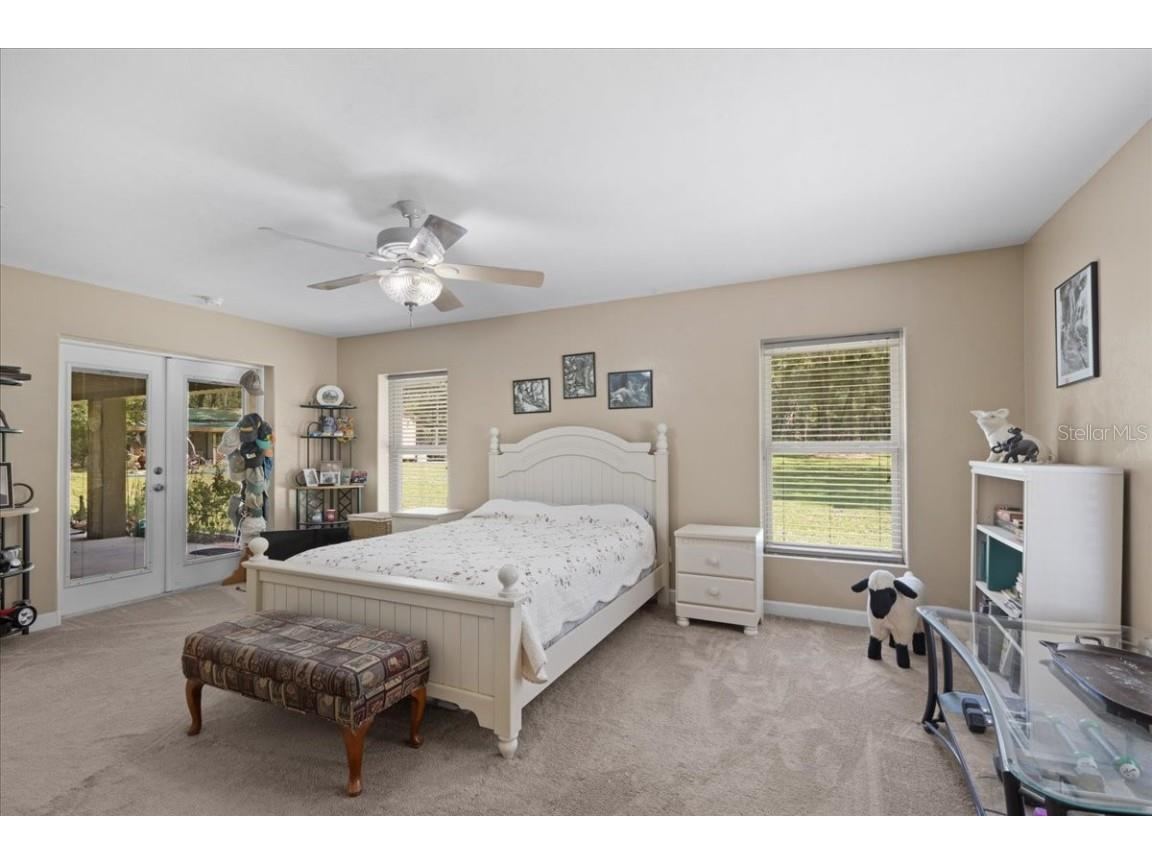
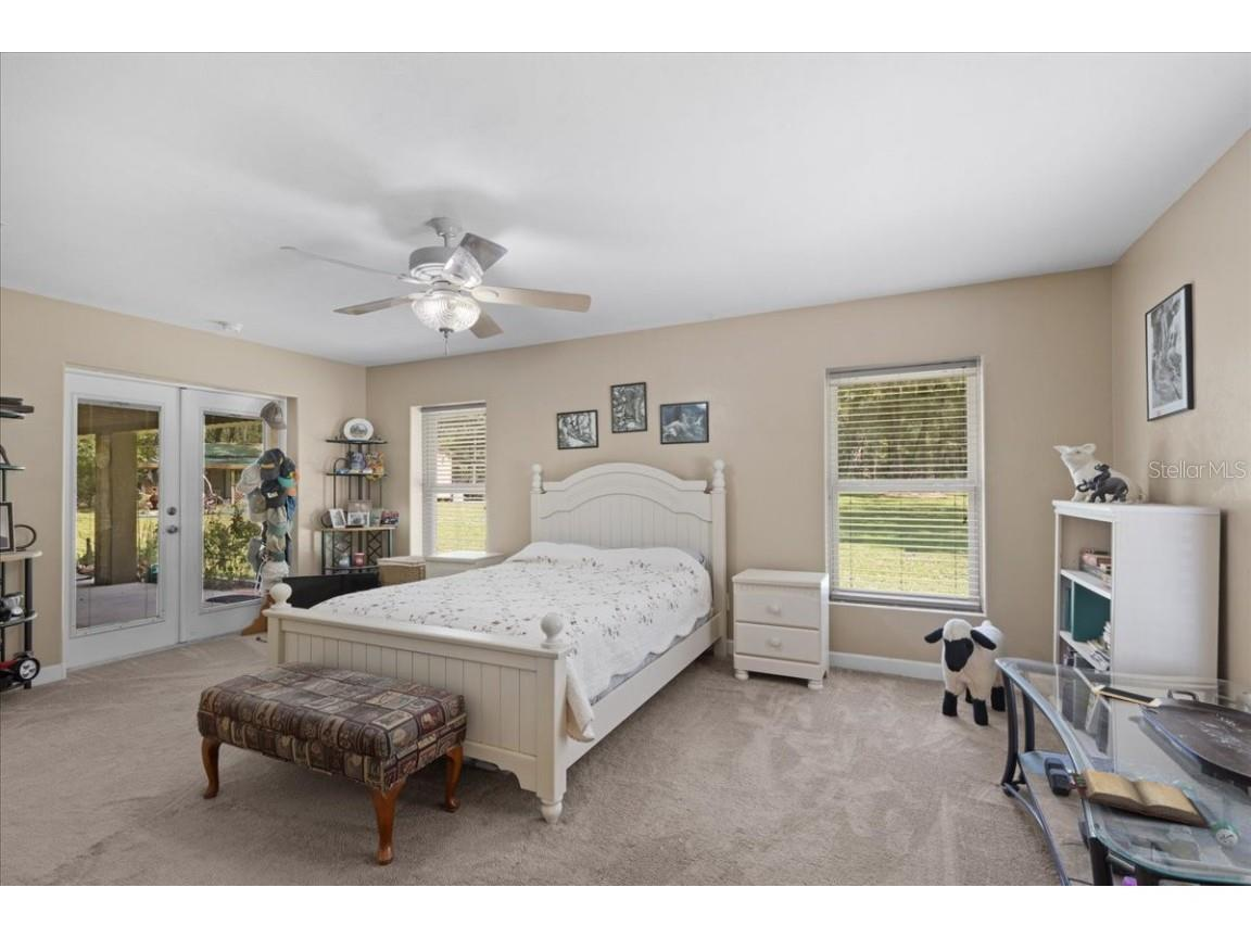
+ hardback book [1065,769,1212,829]
+ cell phone [1091,684,1163,708]
